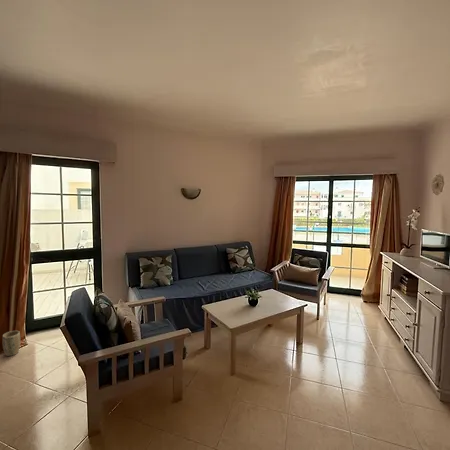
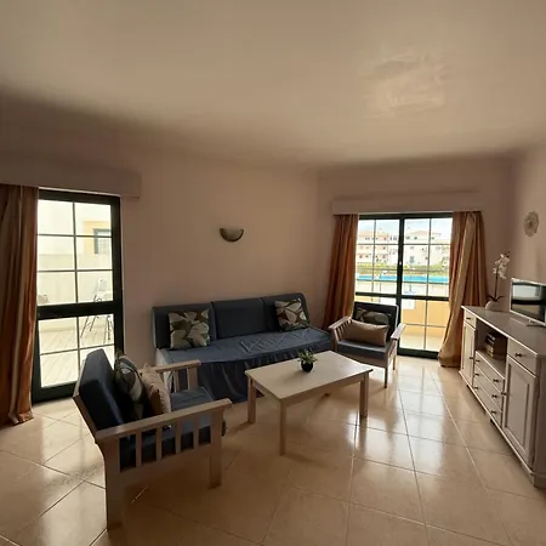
- plant pot [2,330,21,357]
